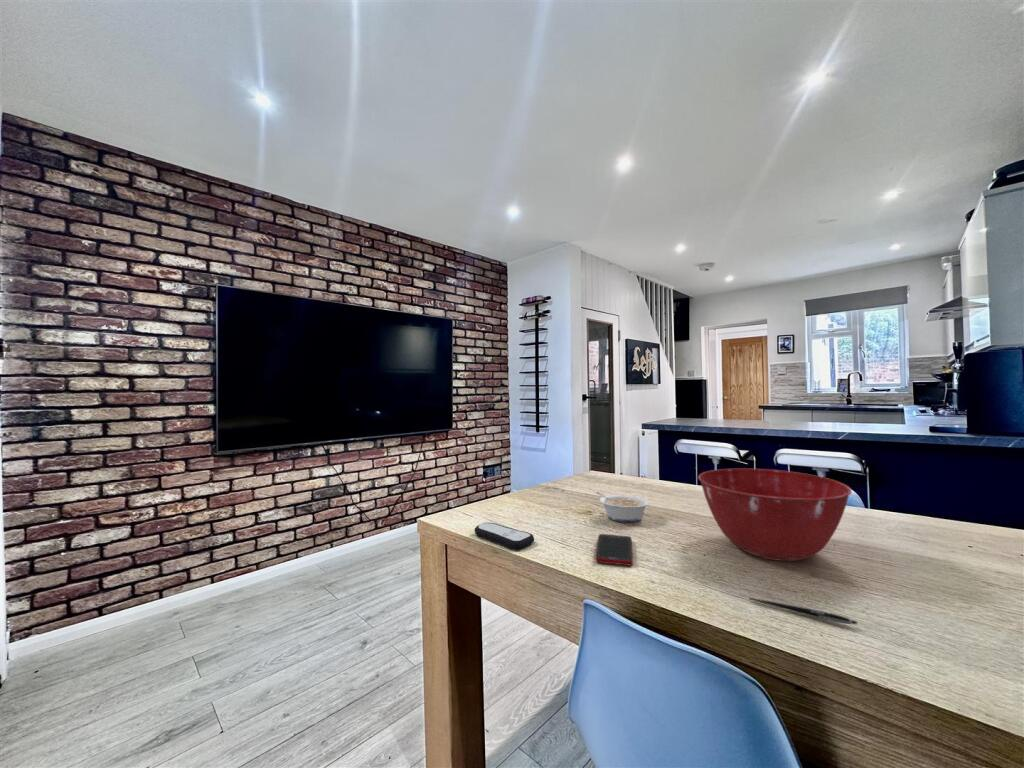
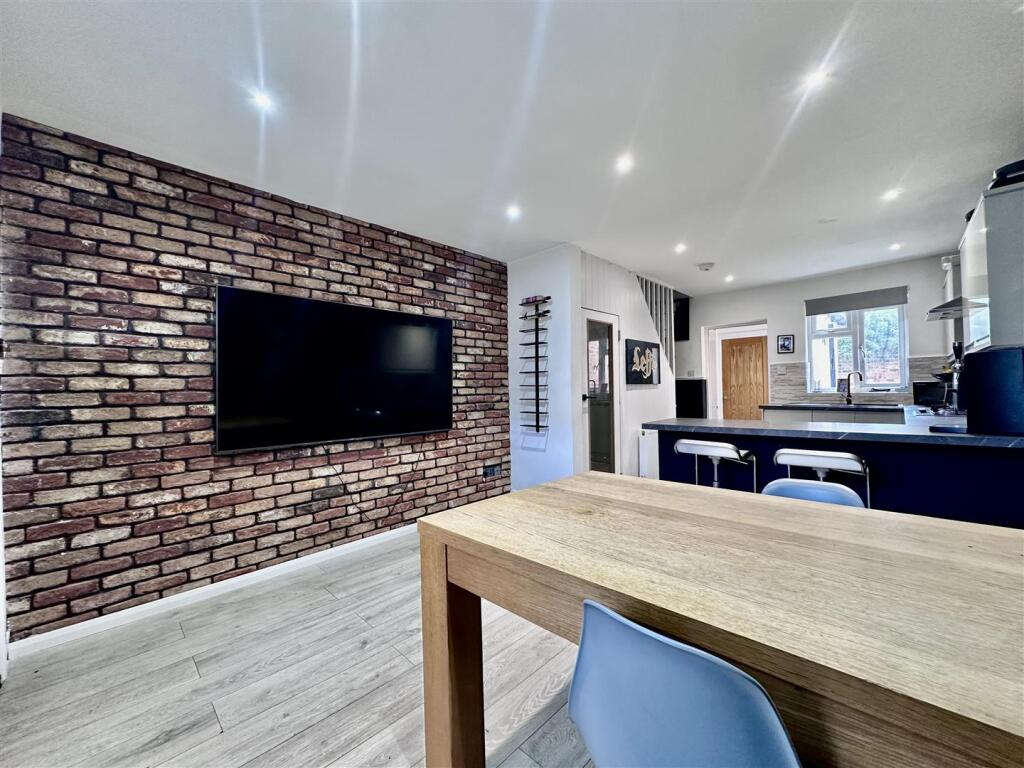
- cell phone [594,533,634,566]
- legume [594,490,651,523]
- pen [748,597,859,625]
- mixing bowl [697,467,853,562]
- remote control [473,522,535,550]
